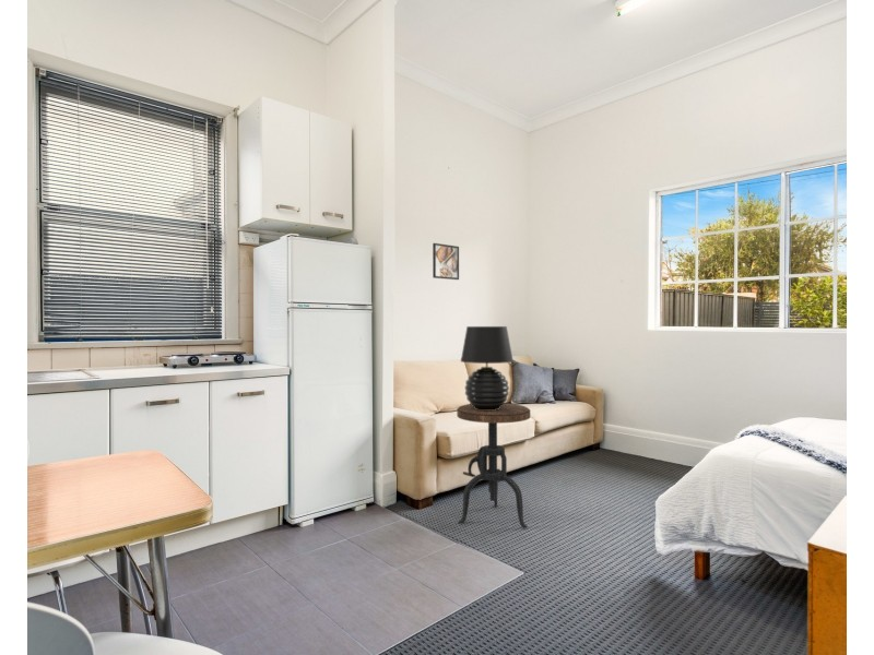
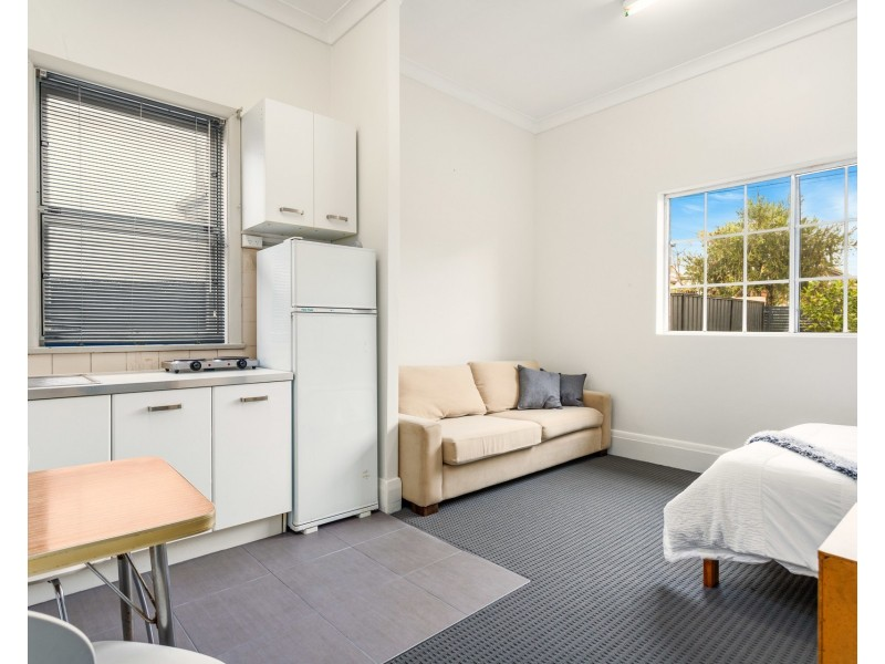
- table lamp [460,325,515,410]
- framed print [432,242,460,281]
- side table [456,403,531,529]
